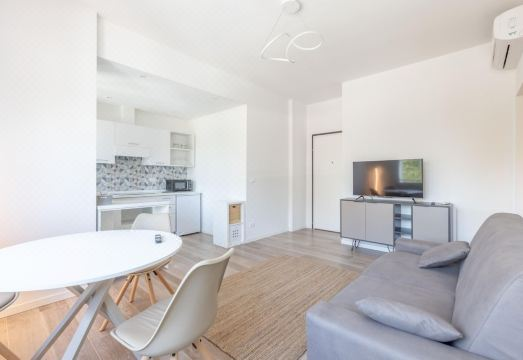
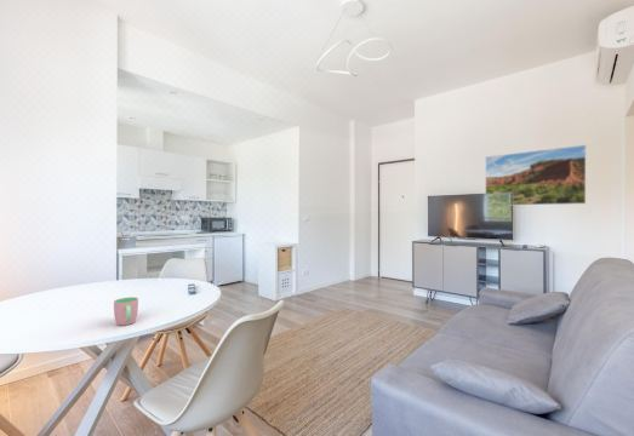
+ cup [113,297,139,327]
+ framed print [484,144,587,206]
